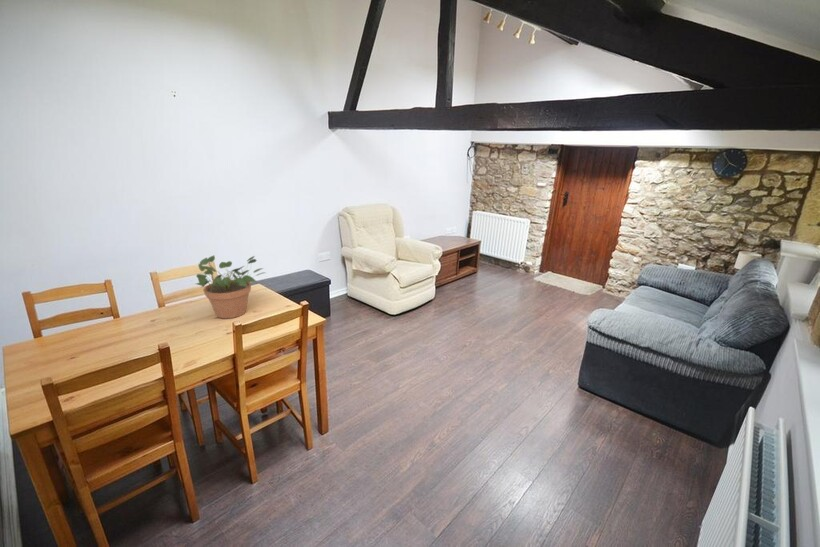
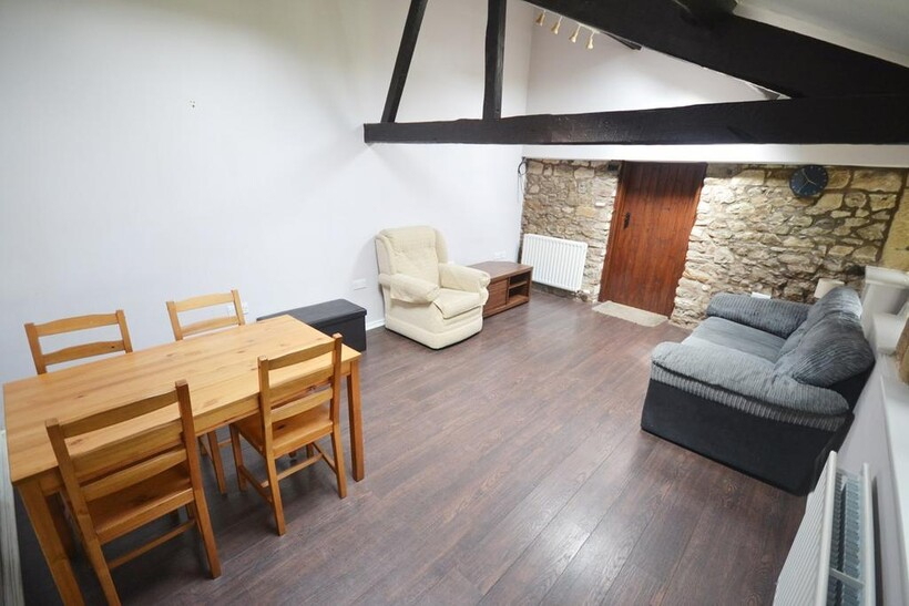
- potted plant [195,255,266,320]
